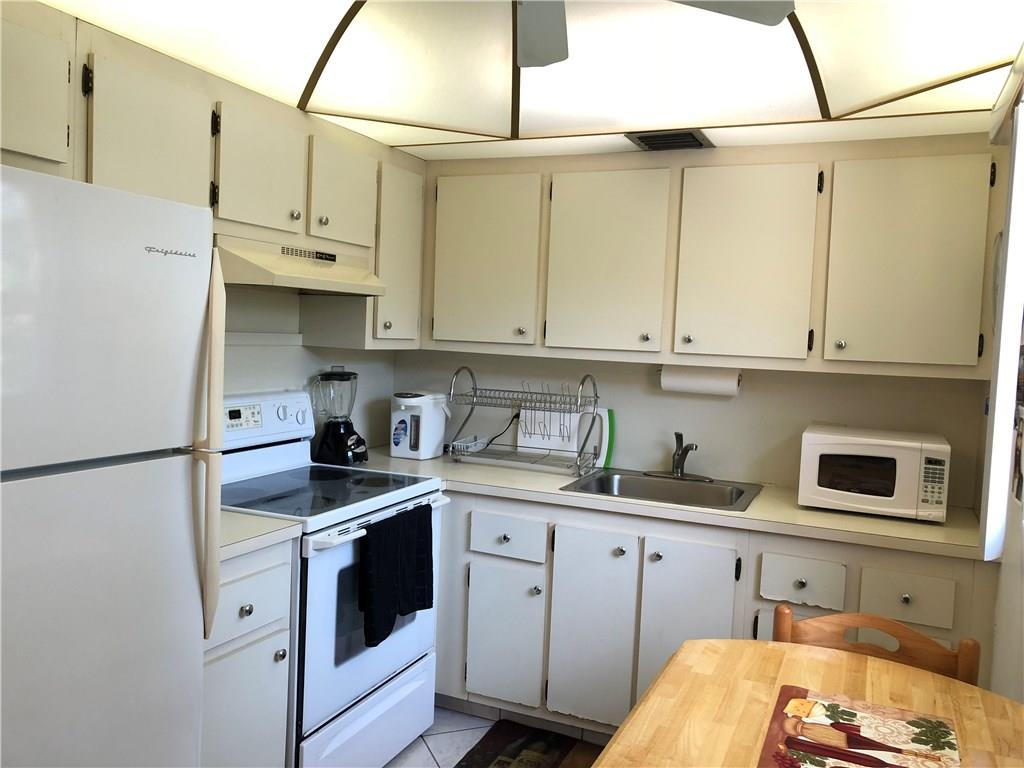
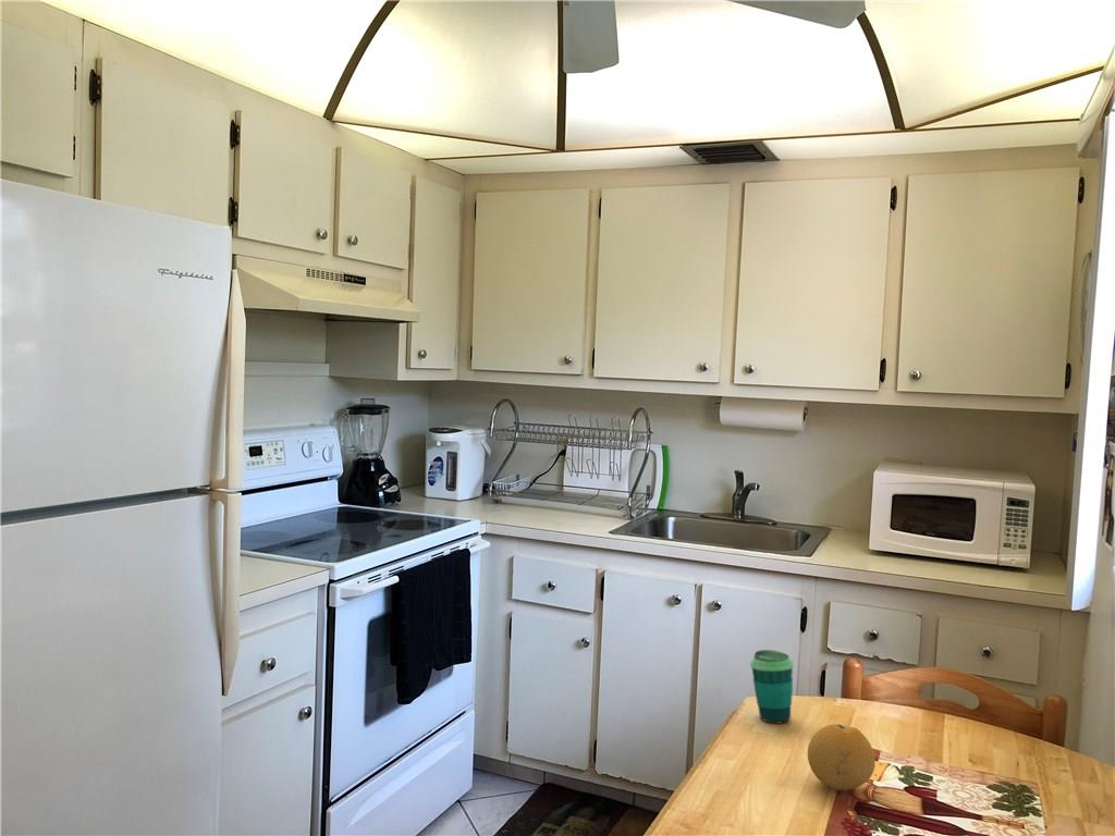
+ fruit [807,723,877,791]
+ cup [749,649,795,725]
